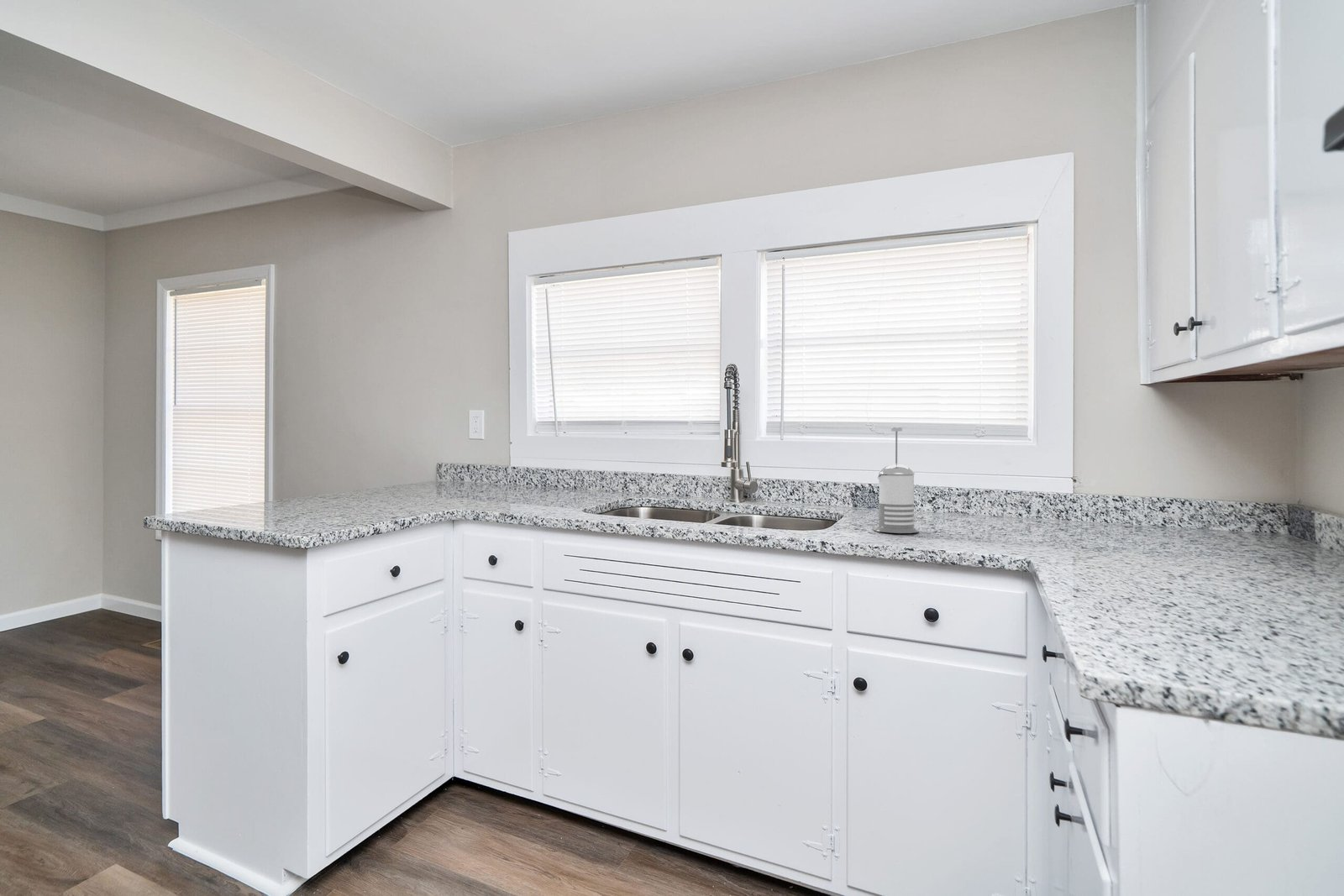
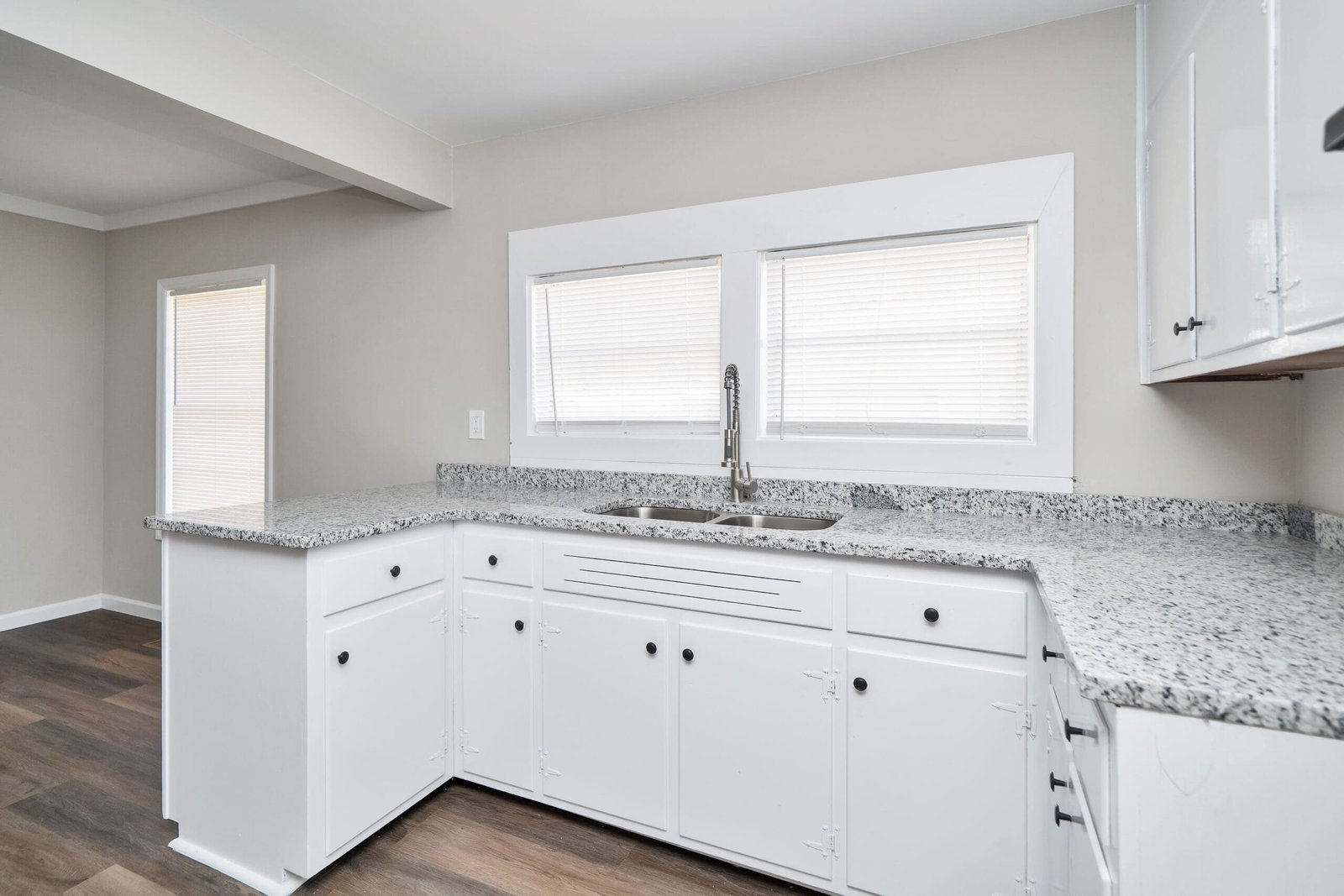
- french press [873,427,927,534]
